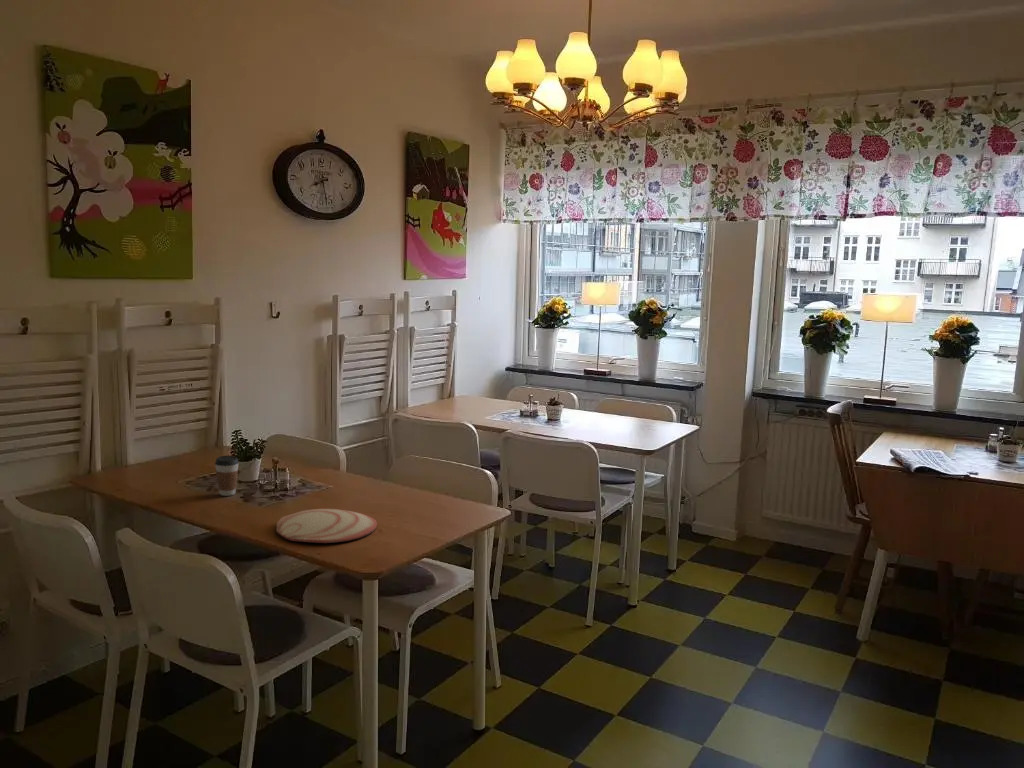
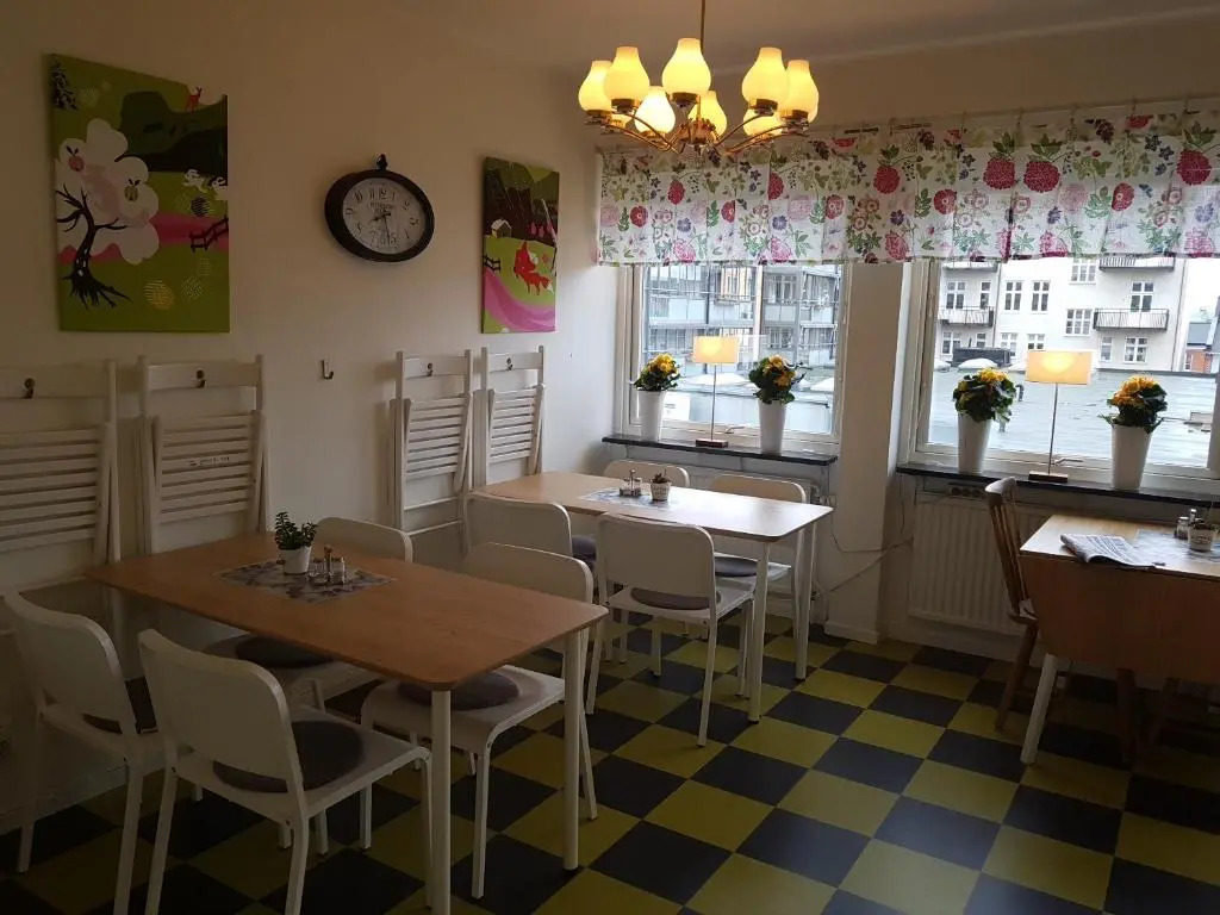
- plate [276,508,378,544]
- coffee cup [214,455,240,497]
